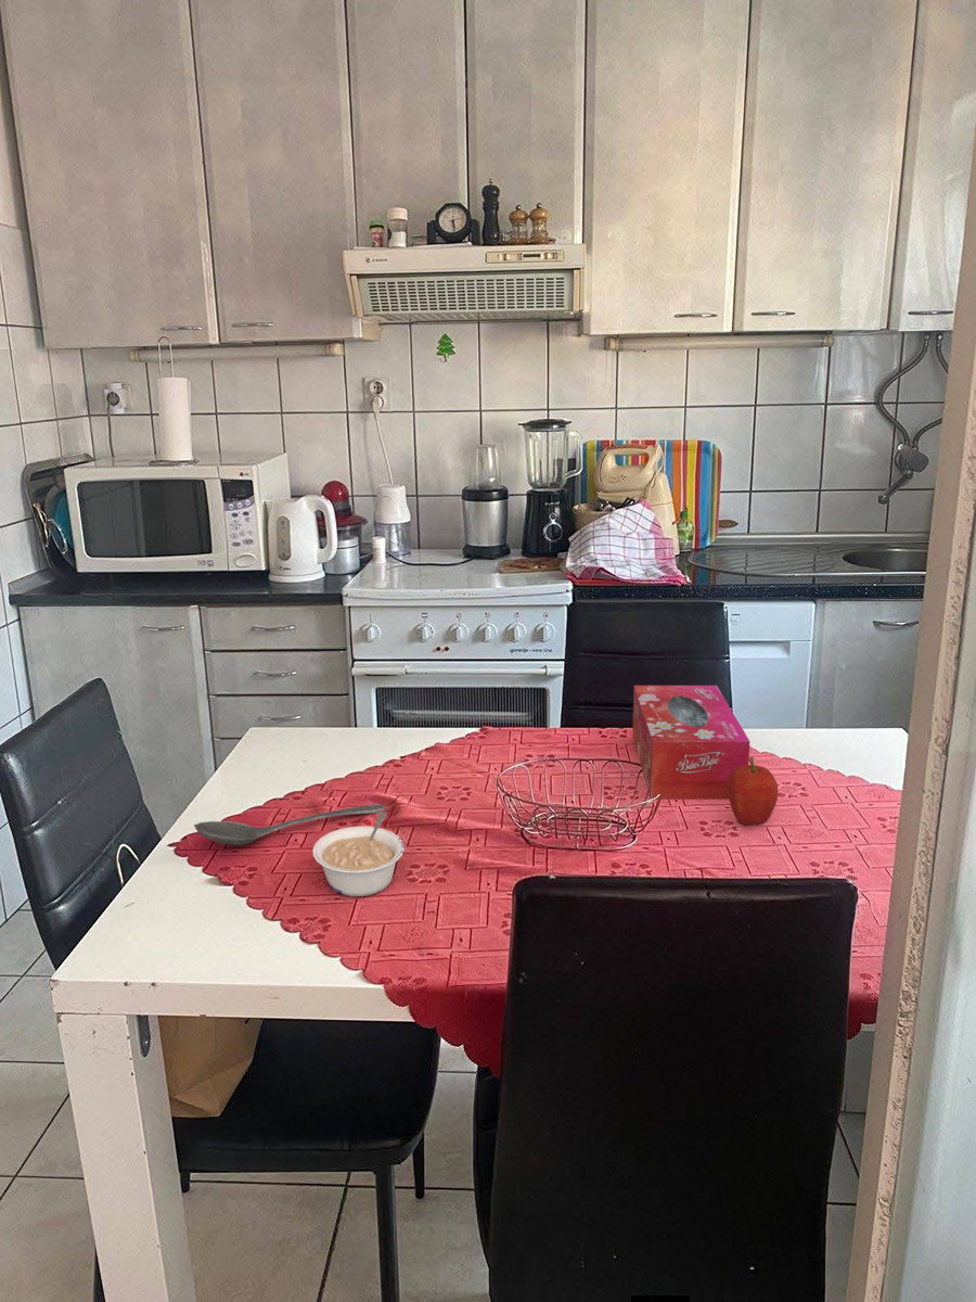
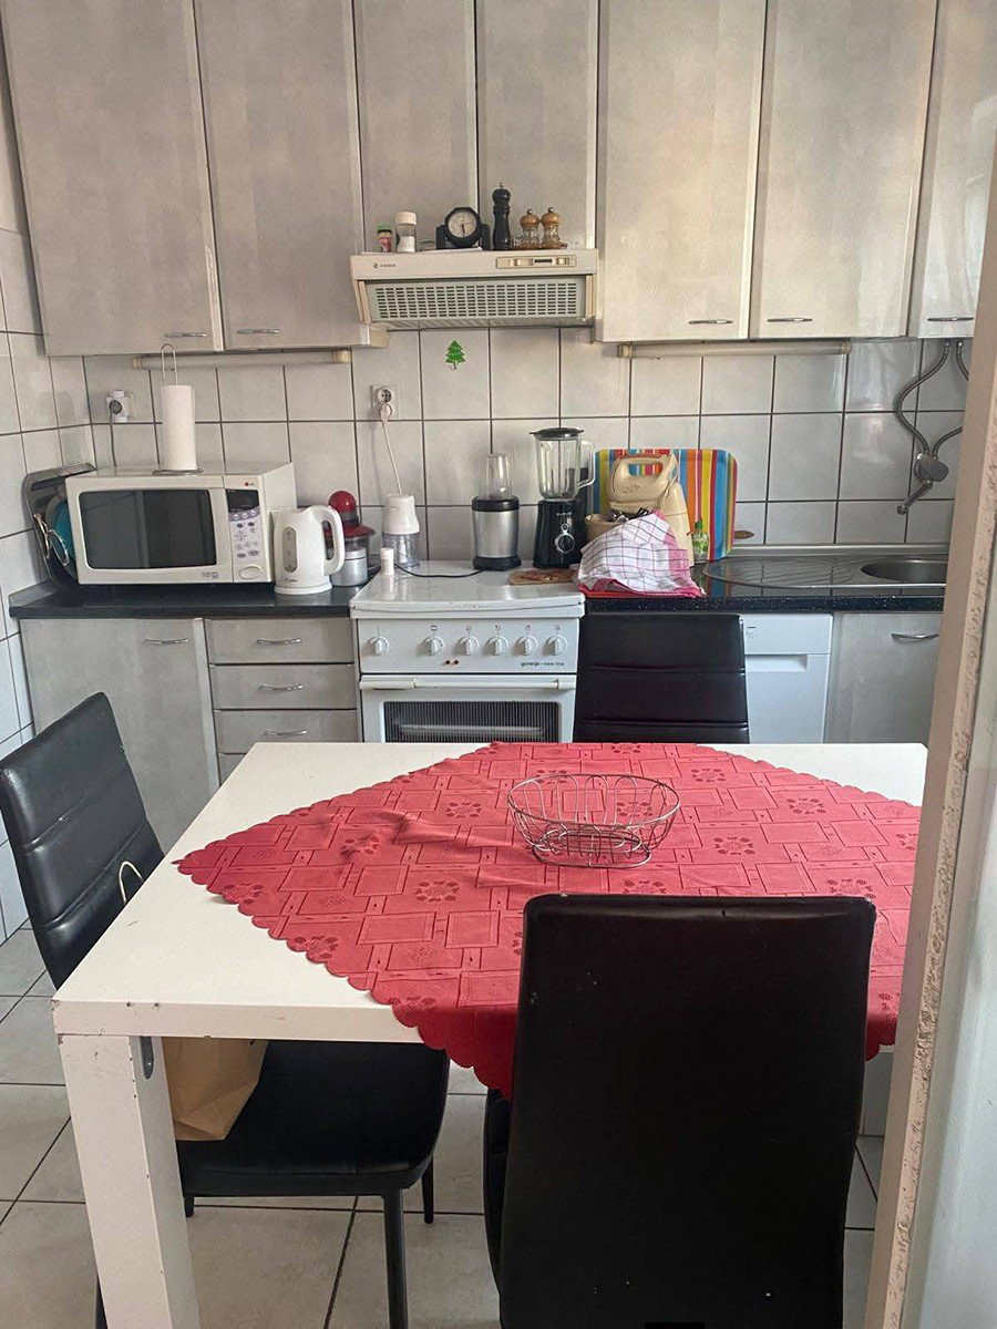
- tissue box [631,685,750,801]
- legume [311,812,406,897]
- fruit [728,756,780,827]
- stirrer [193,804,386,847]
